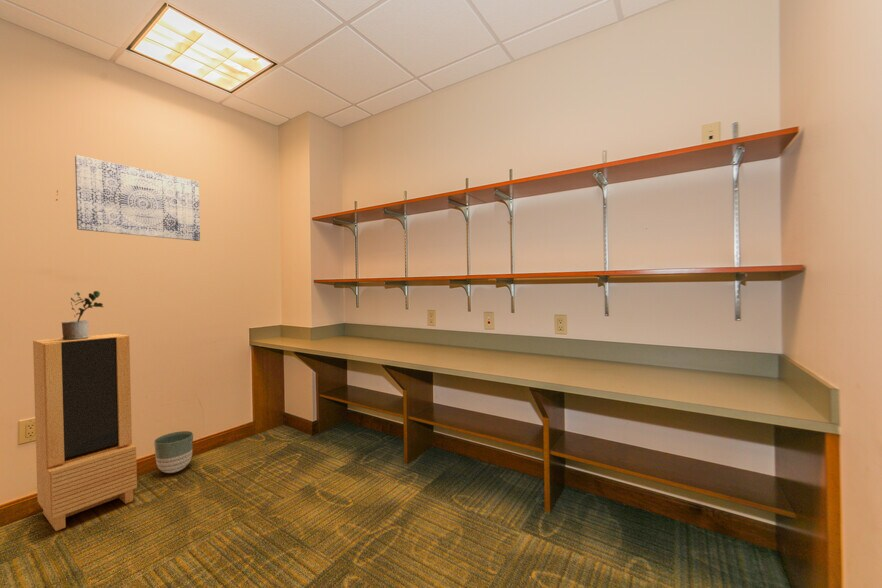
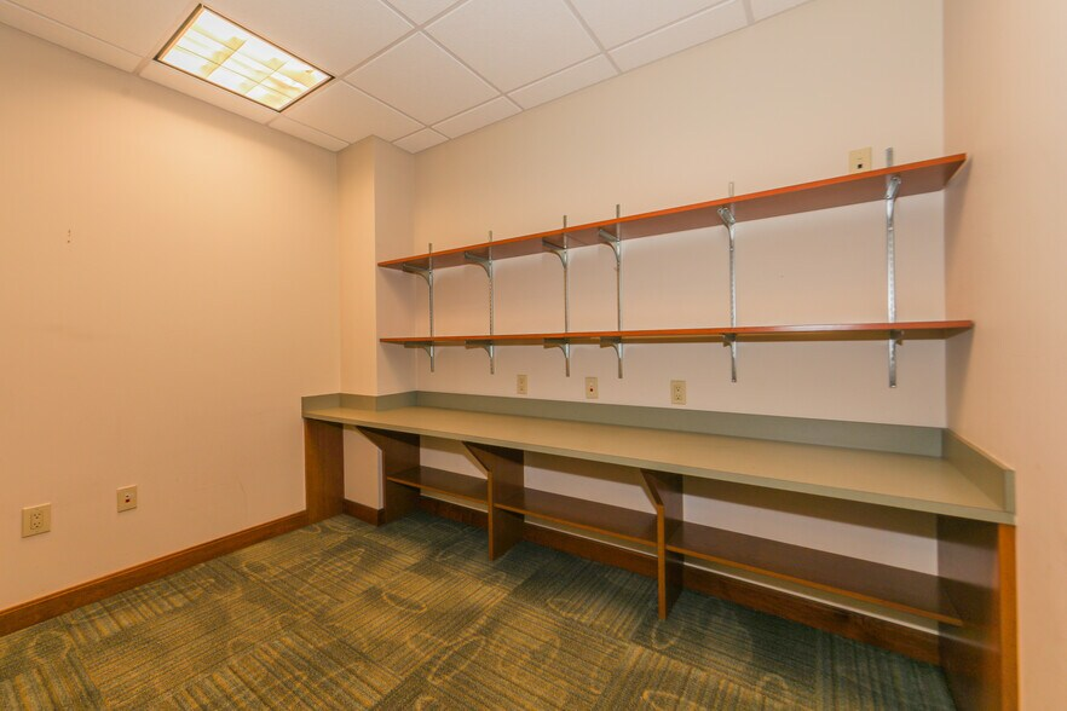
- planter [153,430,194,474]
- wall art [74,154,201,242]
- storage cabinet [32,333,138,532]
- potted plant [61,290,104,340]
